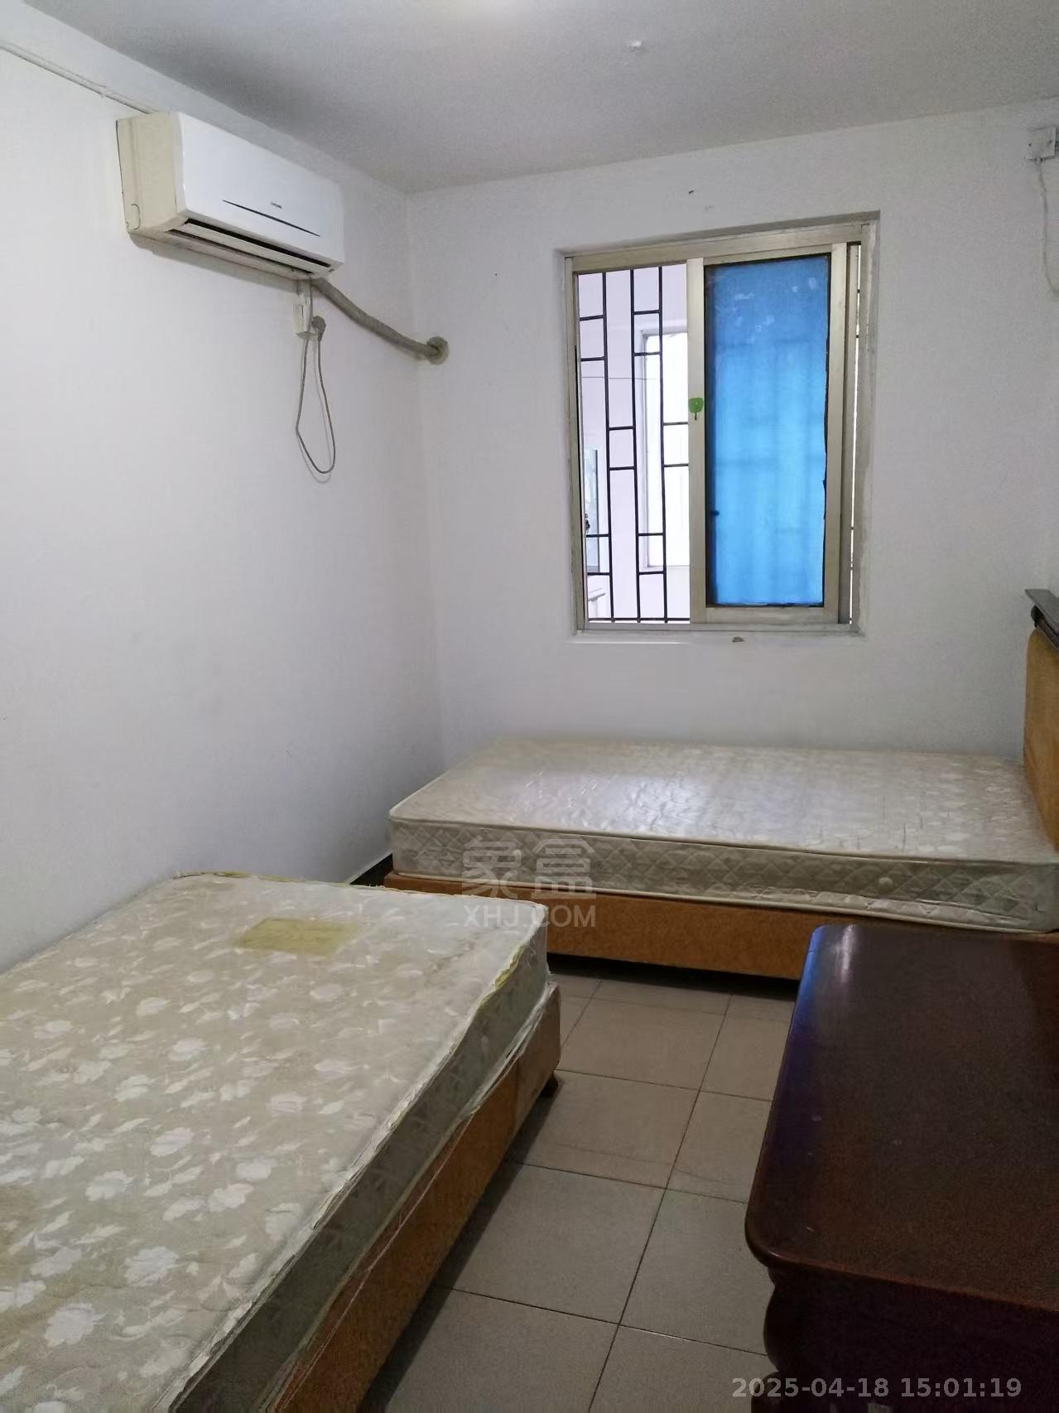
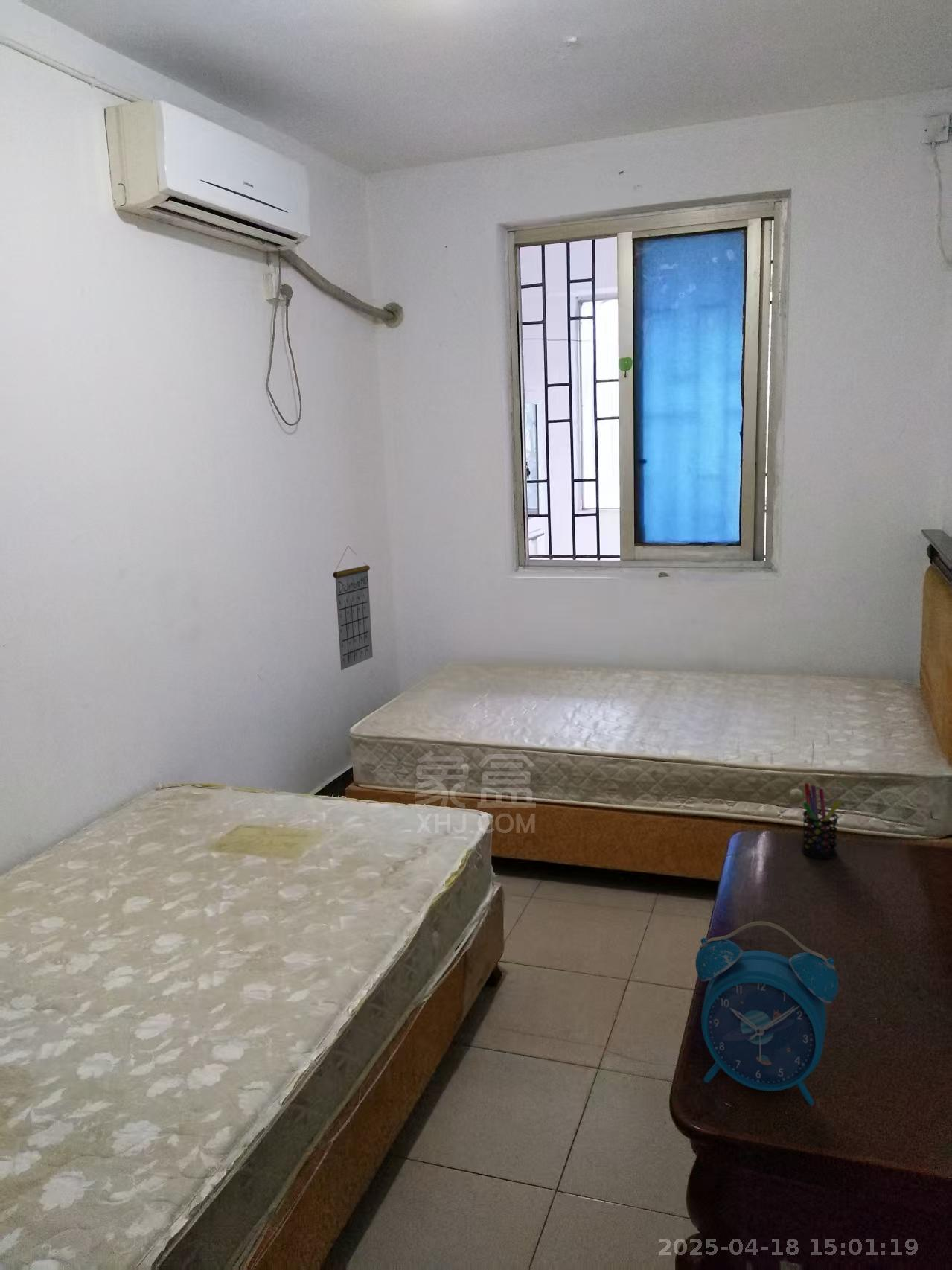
+ calendar [332,546,374,671]
+ alarm clock [694,921,840,1106]
+ pen holder [801,782,842,859]
